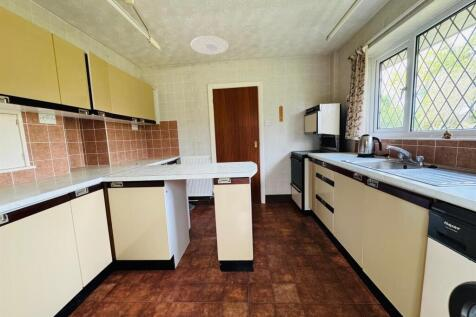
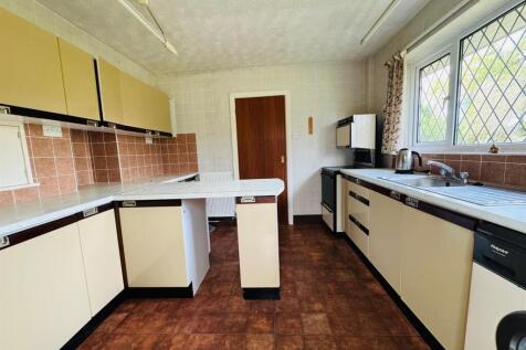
- ceiling light [190,35,229,55]
